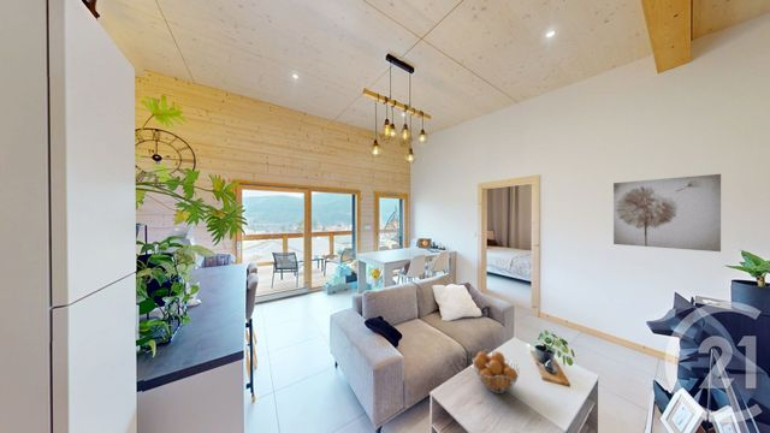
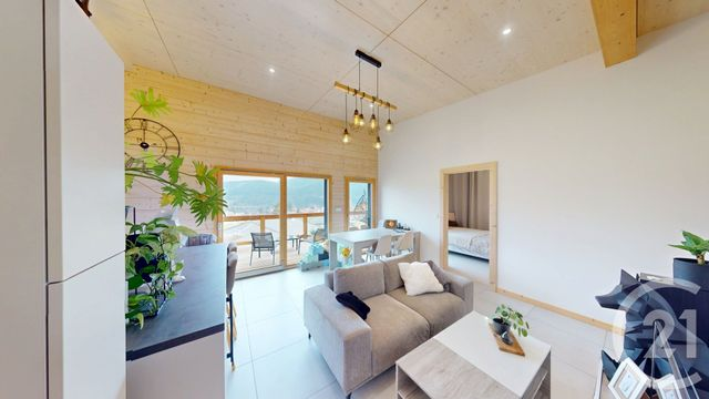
- wall art [612,173,722,253]
- fruit basket [472,349,521,395]
